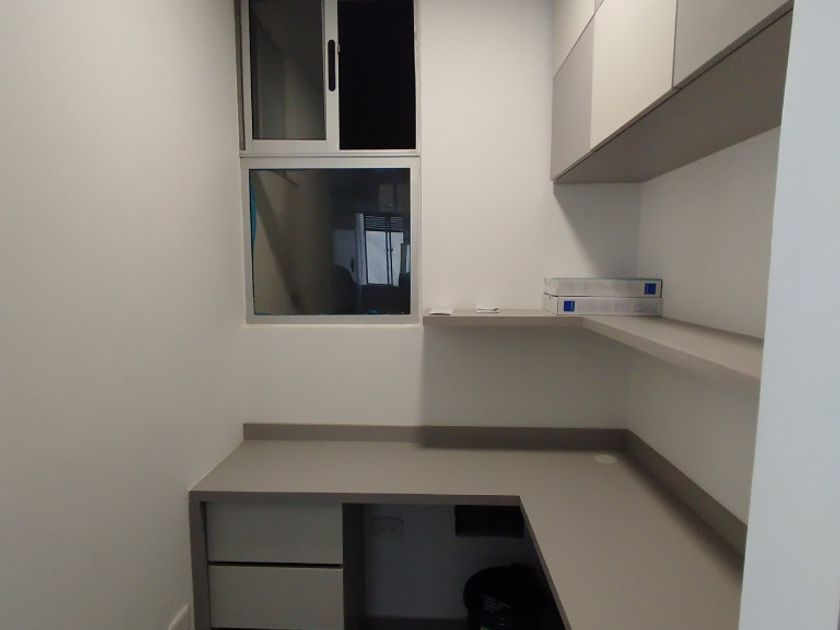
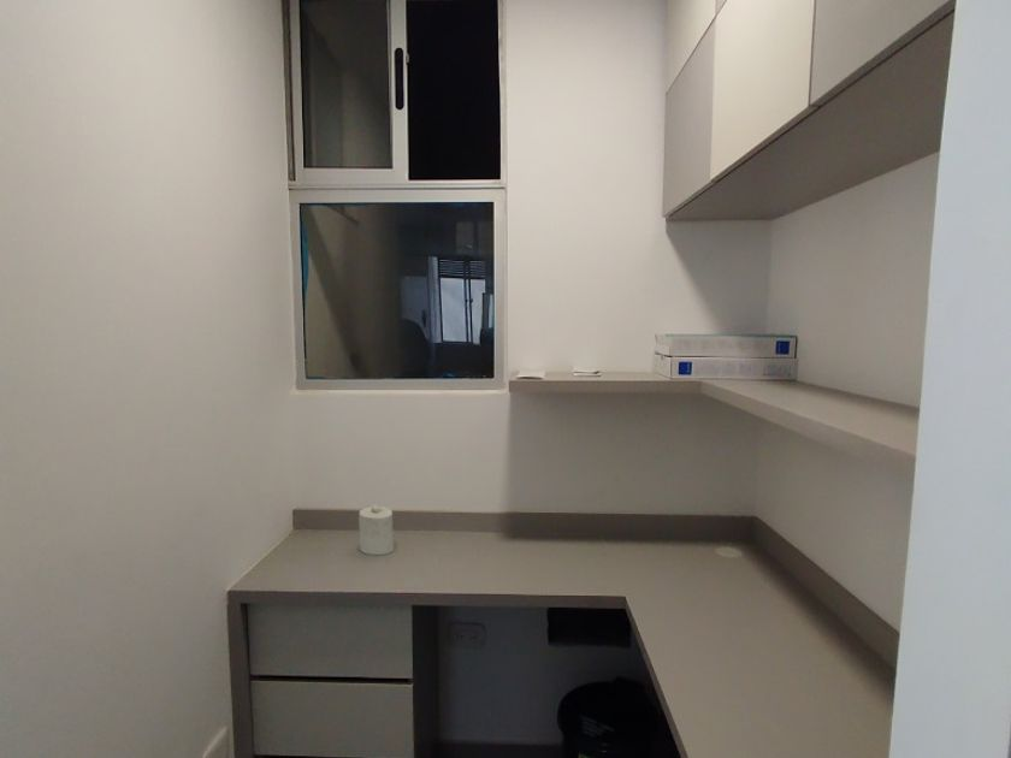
+ candle [357,503,395,556]
